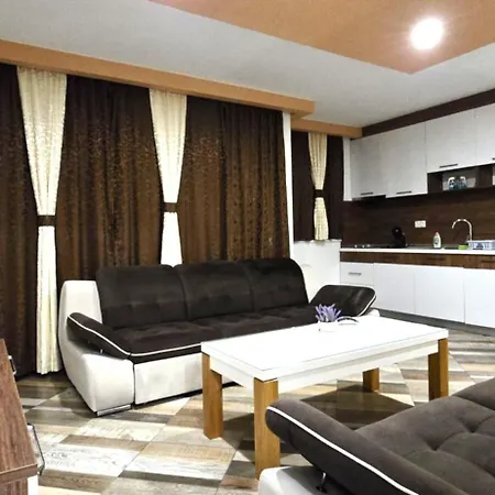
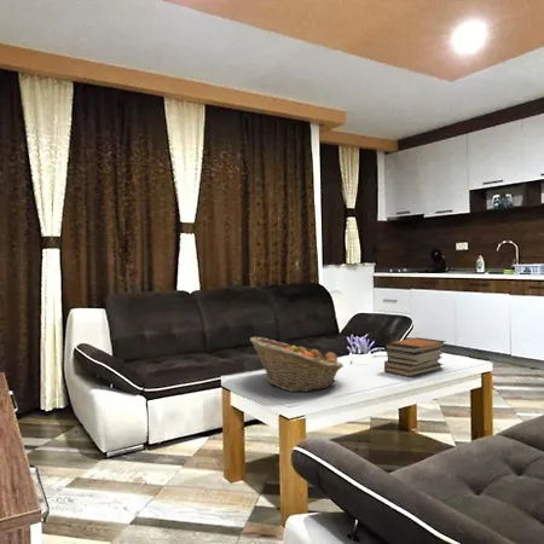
+ book stack [382,336,447,378]
+ fruit basket [249,336,345,393]
